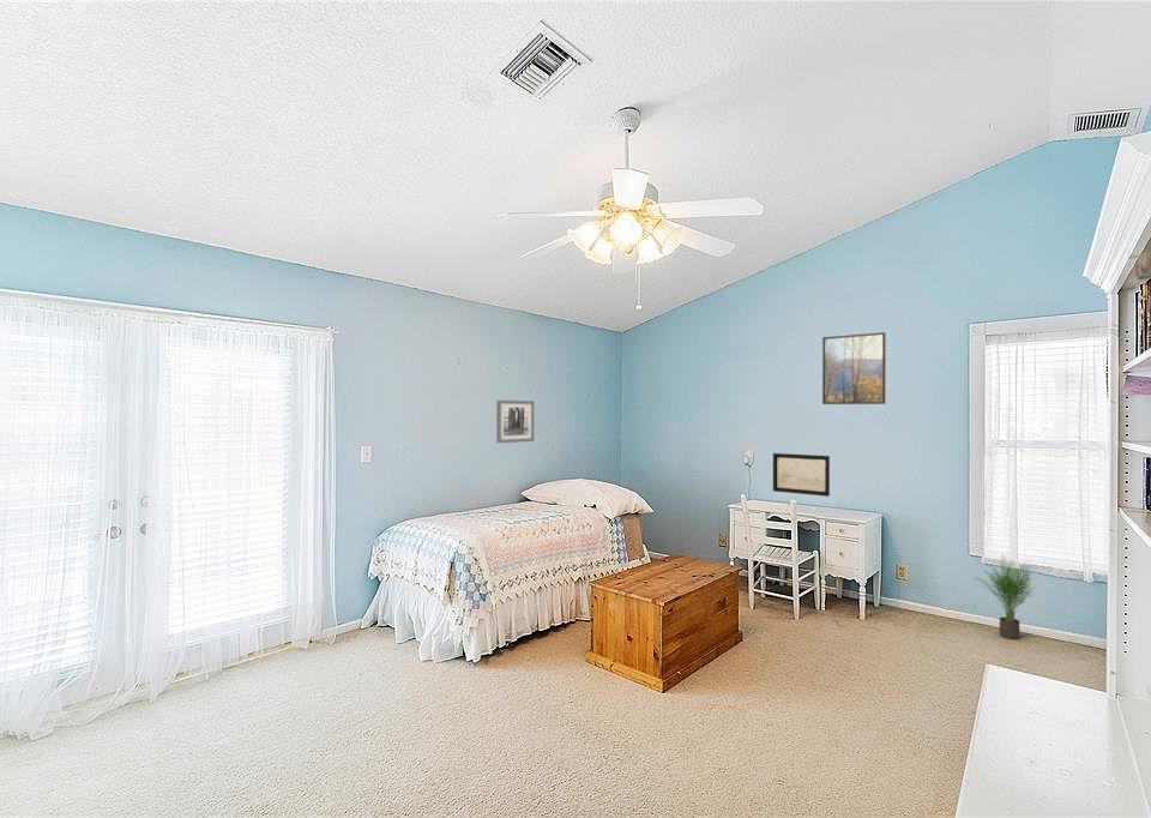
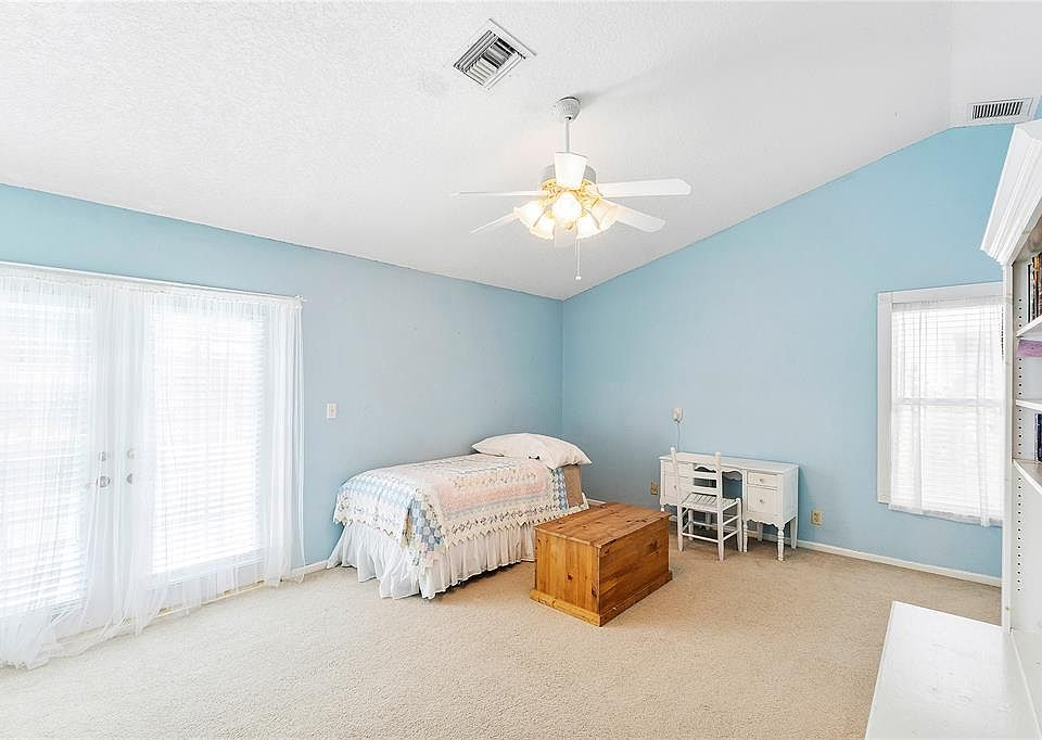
- wall art [772,452,831,498]
- wall art [495,399,535,444]
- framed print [821,331,886,405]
- potted plant [971,554,1037,640]
